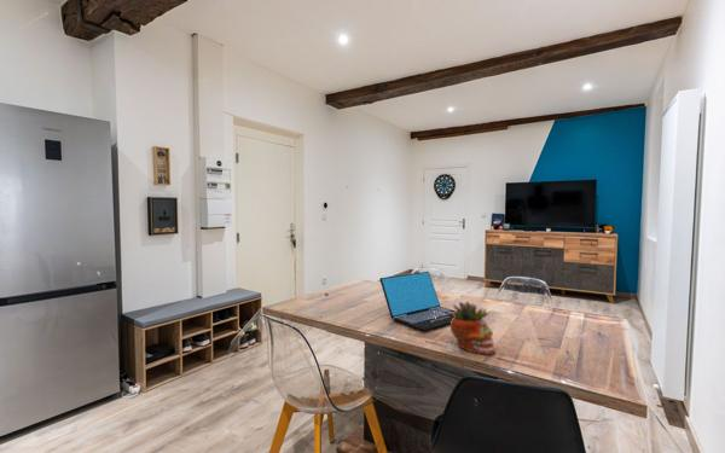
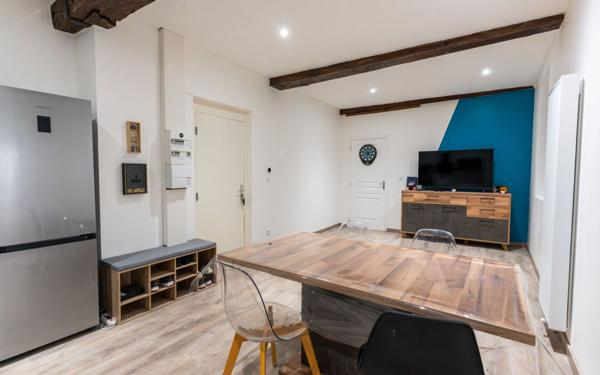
- succulent planter [450,300,497,356]
- laptop [378,271,457,333]
